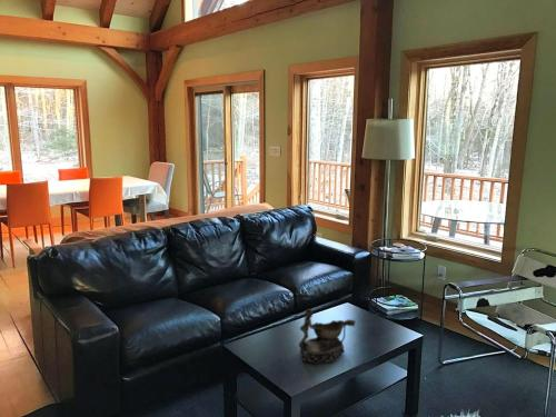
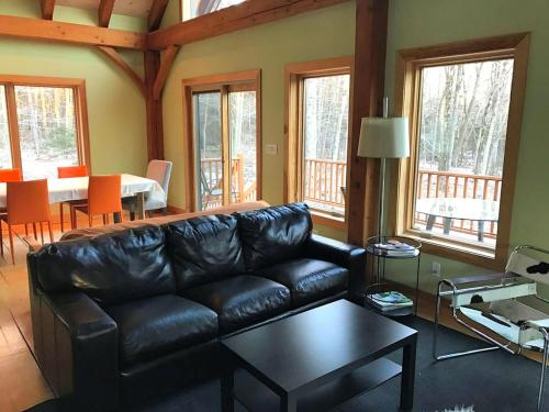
- decorative bowl [298,308,357,364]
